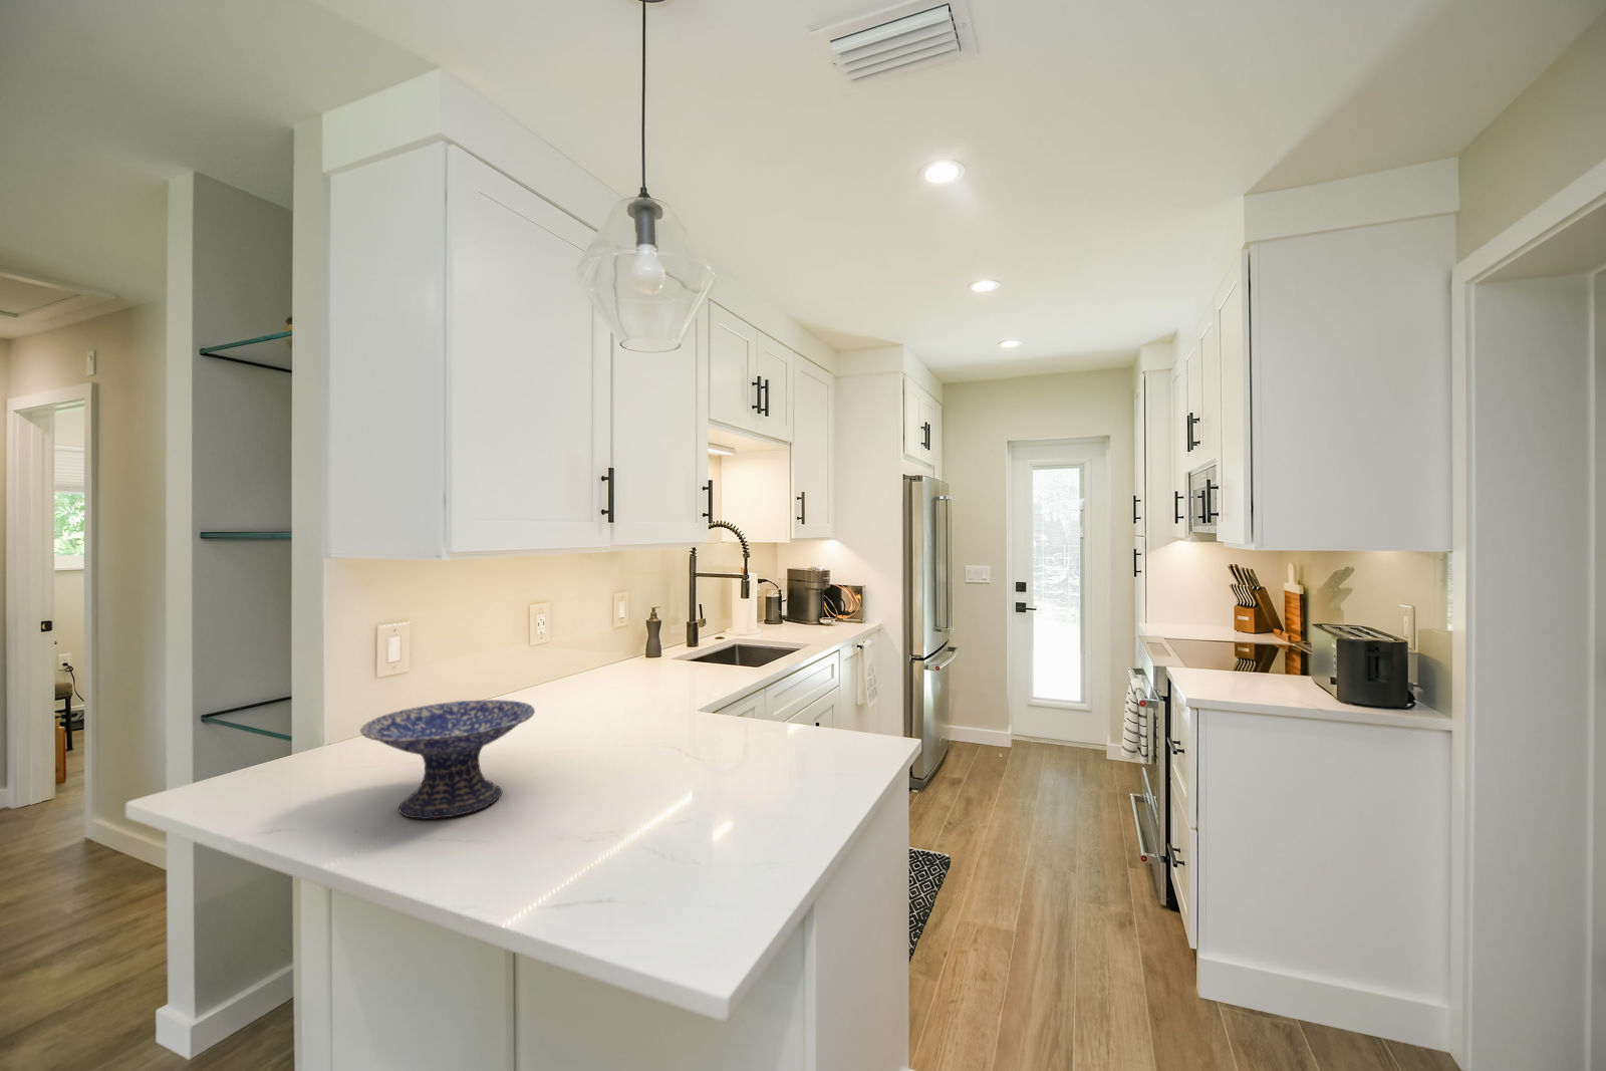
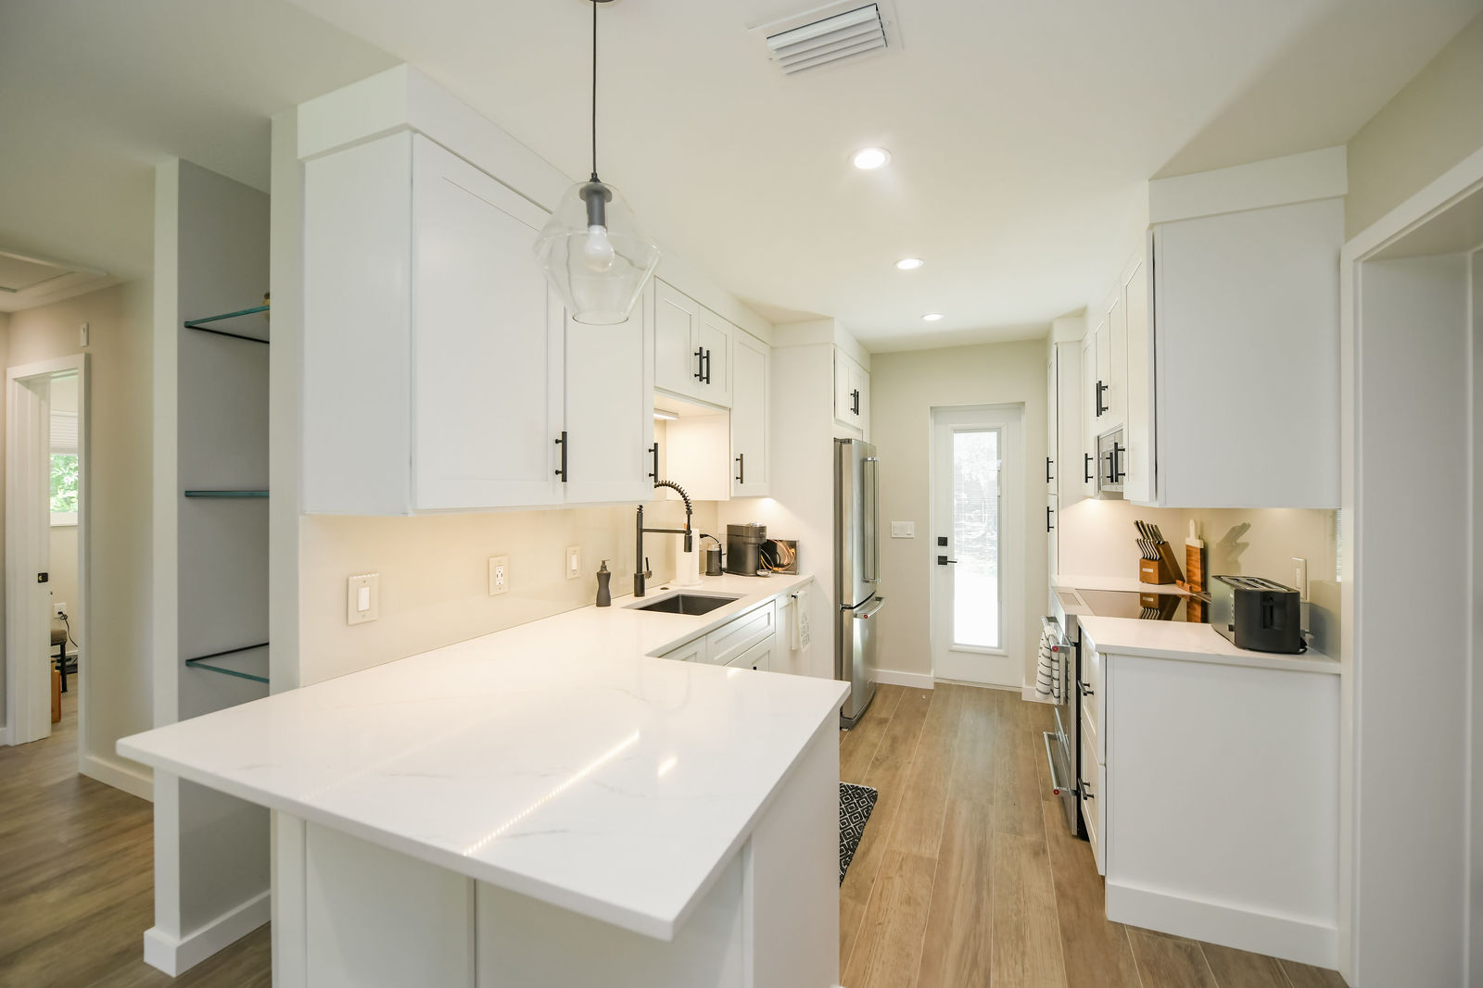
- decorative bowl [360,698,537,820]
